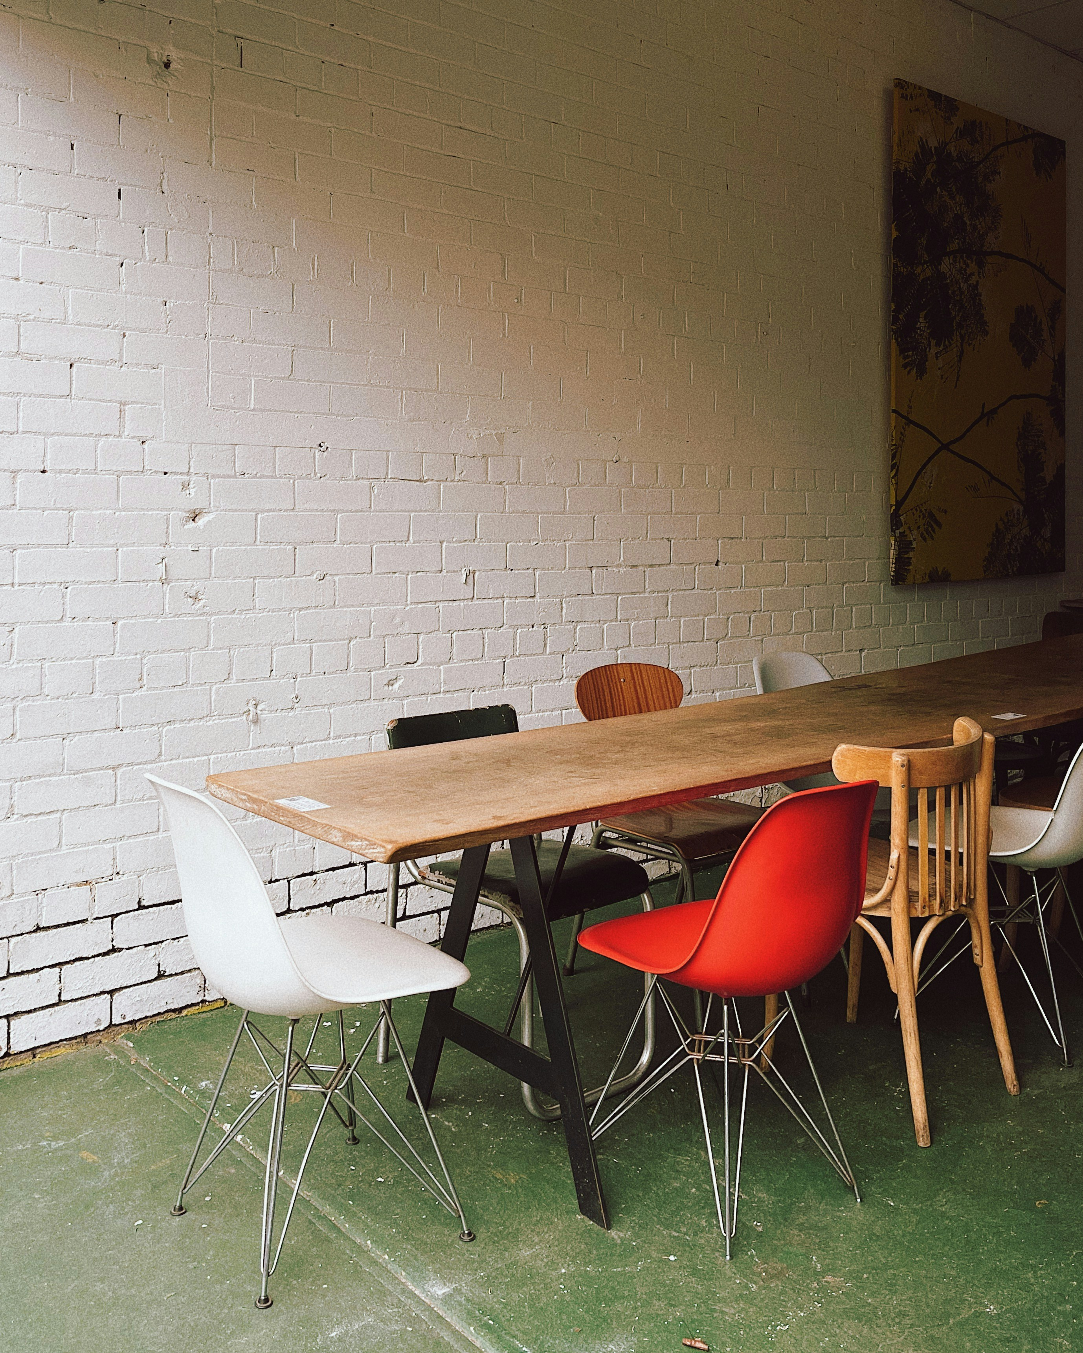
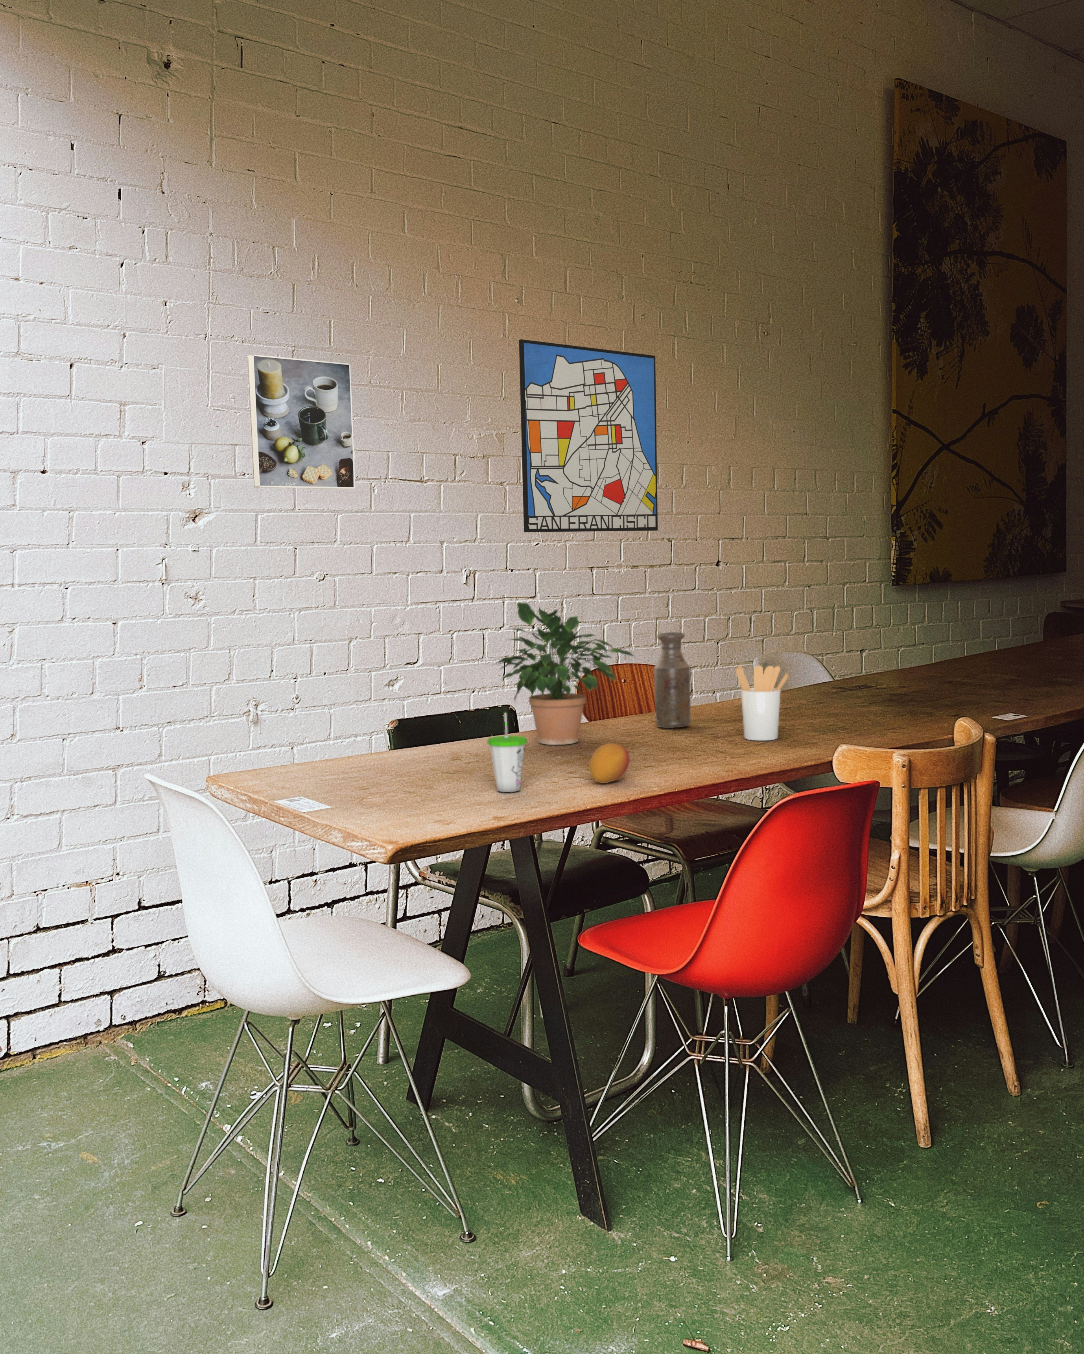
+ wall art [519,338,658,532]
+ cup [487,712,528,793]
+ utensil holder [736,665,790,741]
+ bottle [654,632,691,728]
+ potted plant [491,602,637,746]
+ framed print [247,354,355,490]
+ fruit [588,743,630,784]
